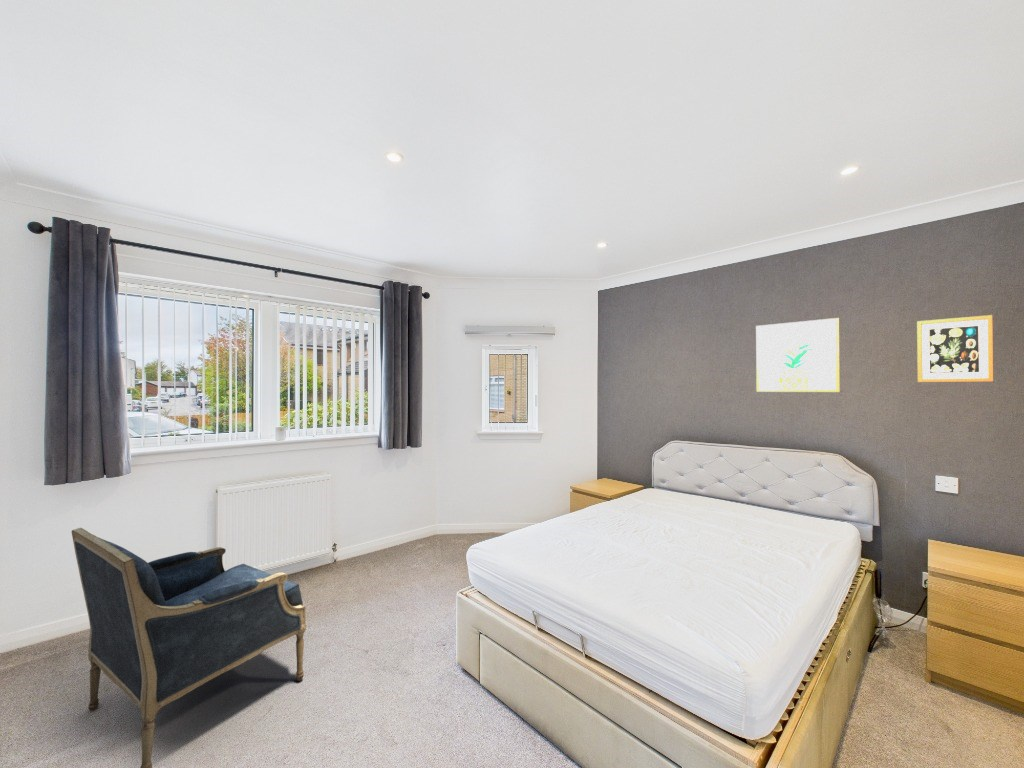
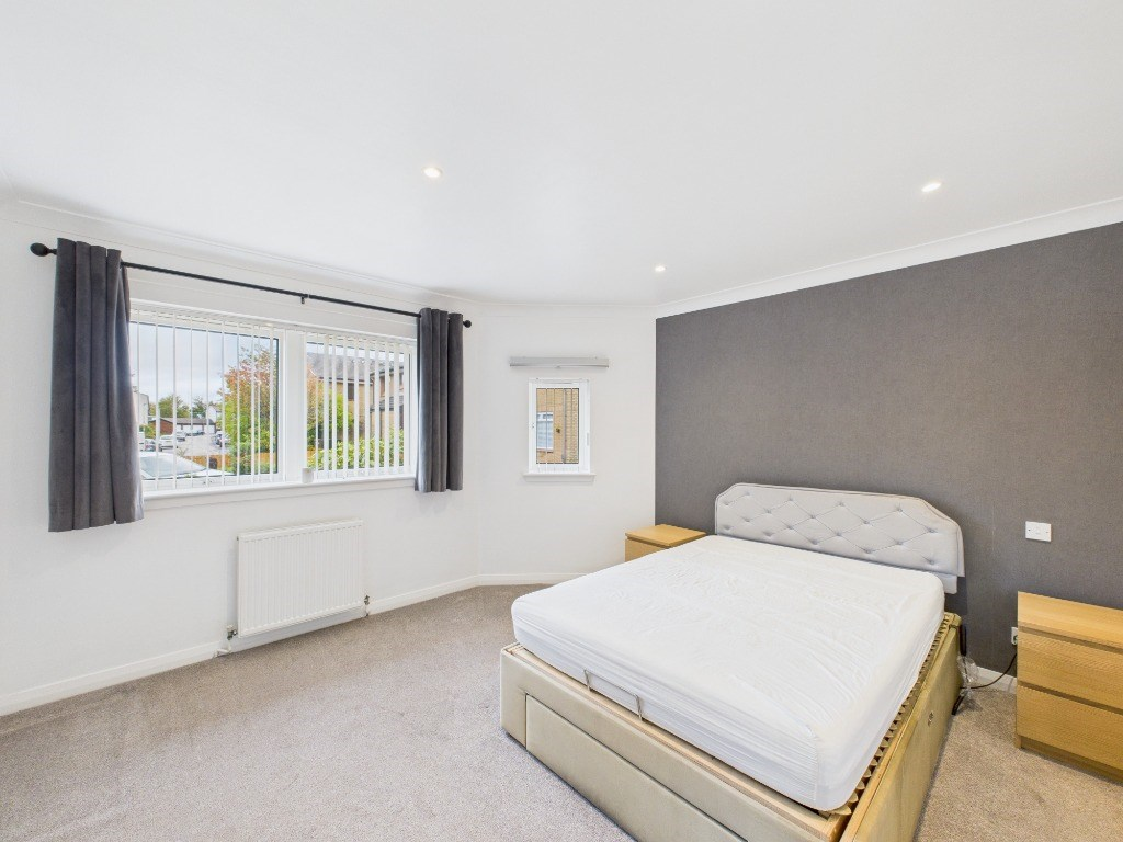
- armchair [71,527,307,768]
- wall art [916,314,994,383]
- wall art [755,317,841,393]
